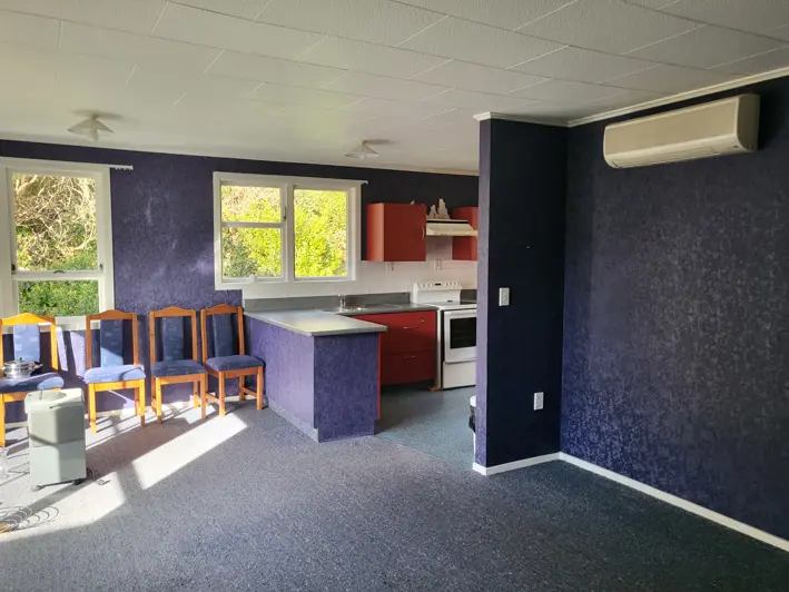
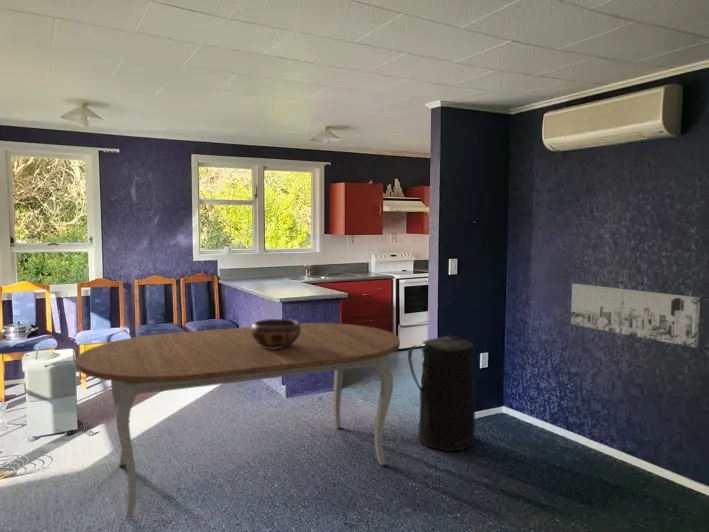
+ decorative bowl [250,318,301,349]
+ trash can [407,333,476,452]
+ dining table [75,322,401,519]
+ wall art [570,283,701,349]
